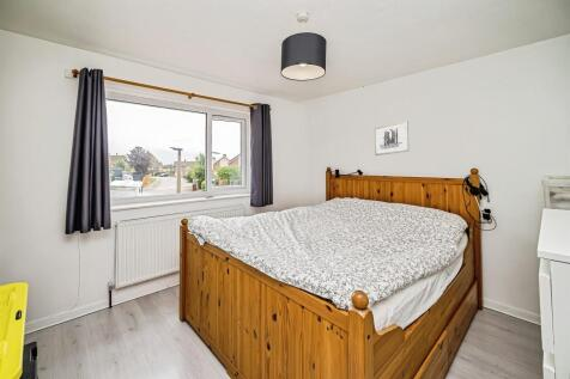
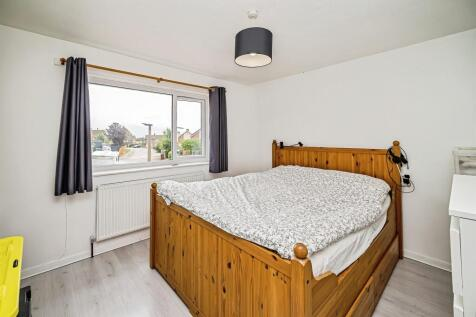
- wall art [374,120,410,157]
